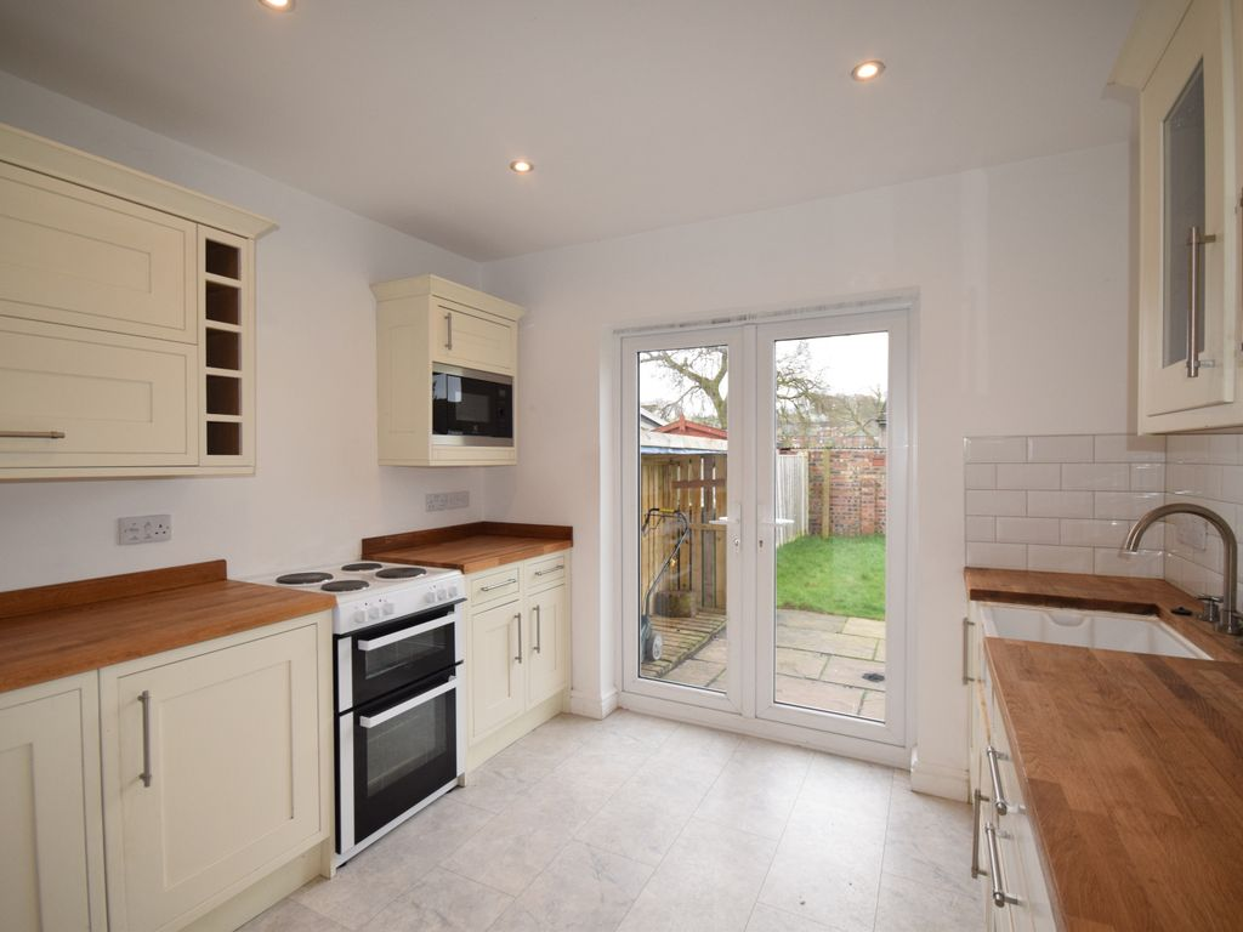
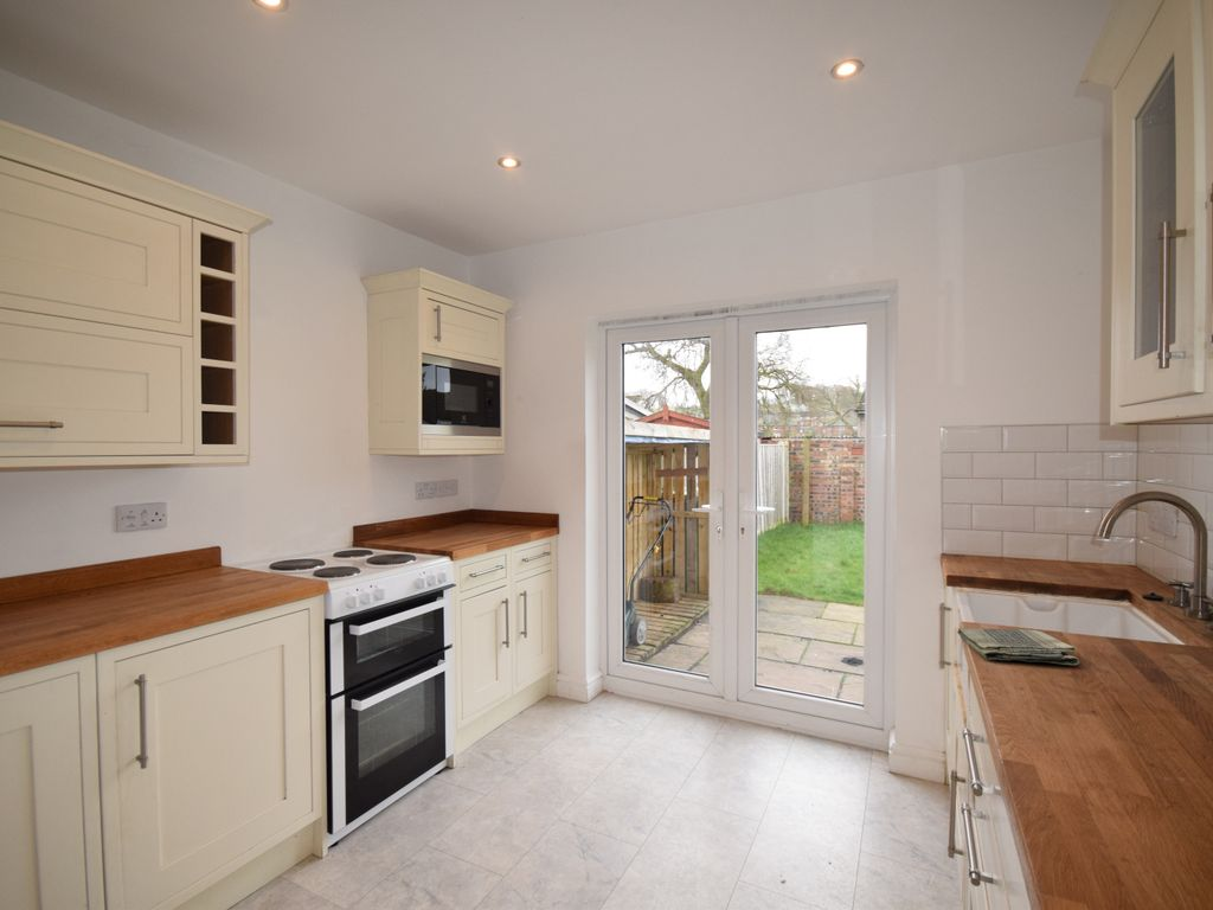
+ dish towel [957,627,1080,666]
